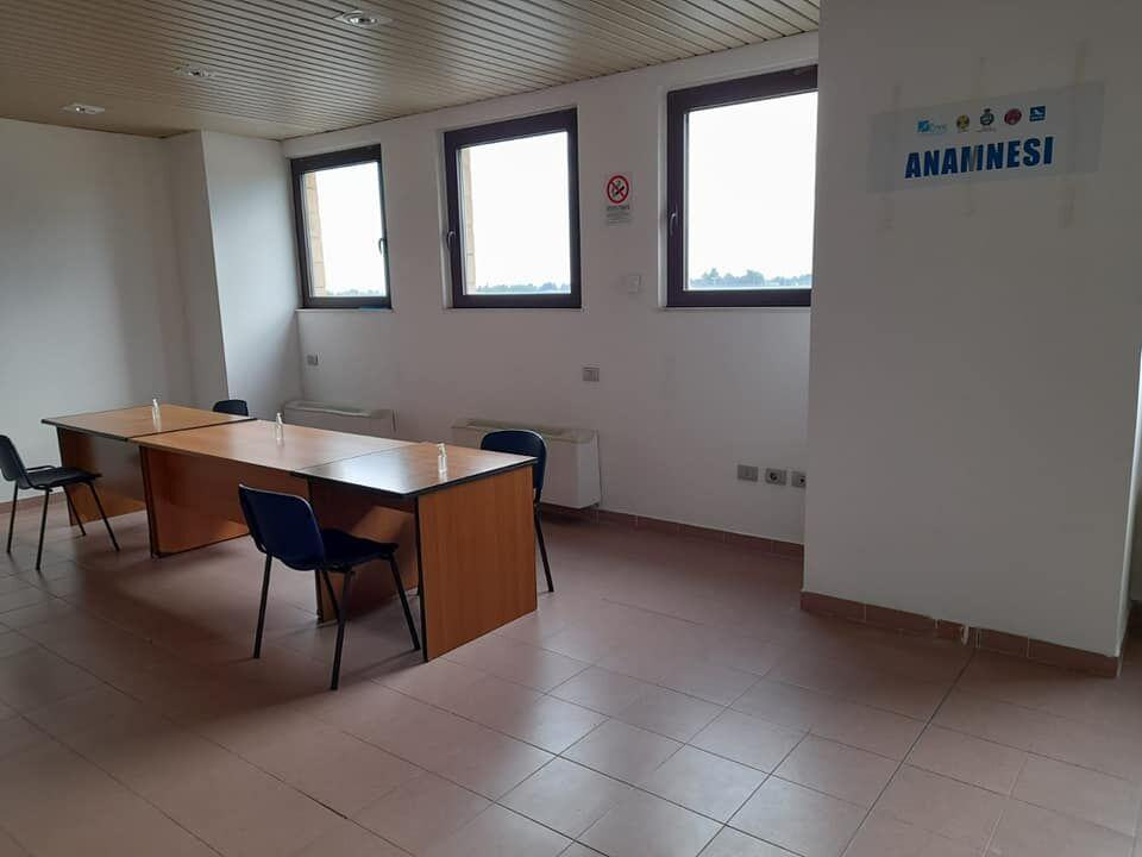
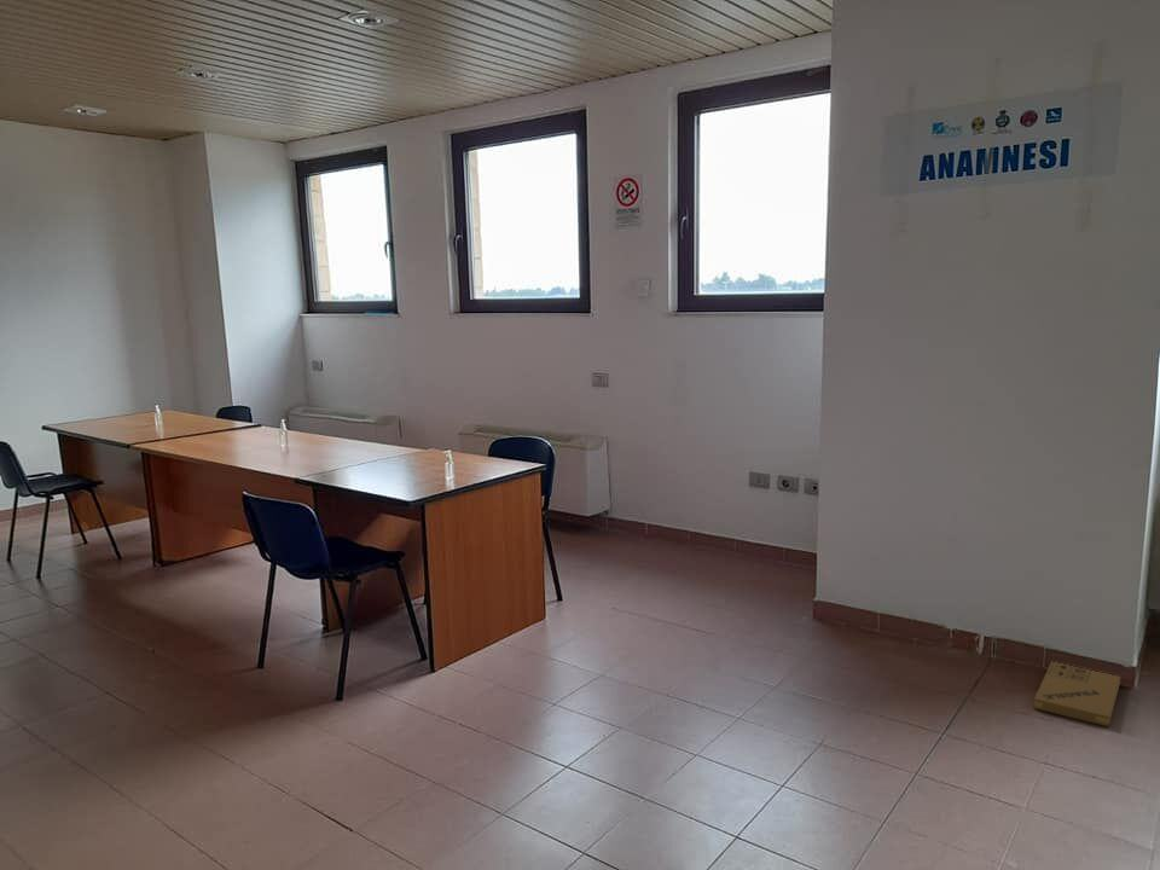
+ cardboard box [1033,660,1121,727]
